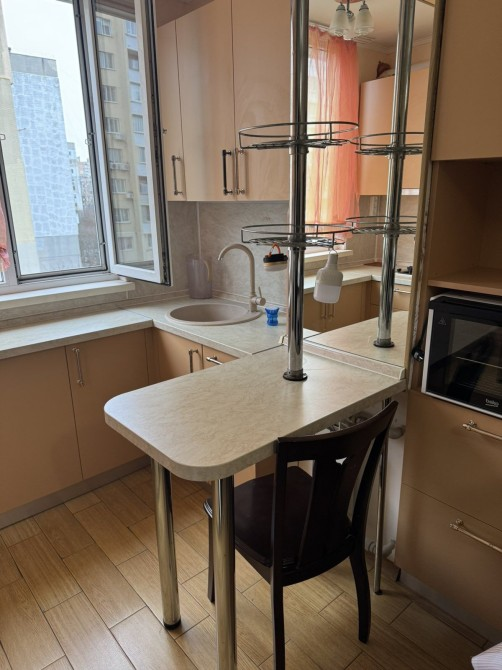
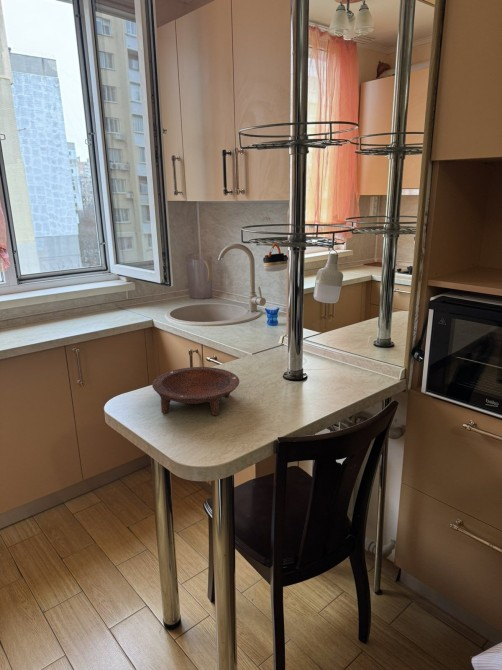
+ bowl [151,366,240,416]
